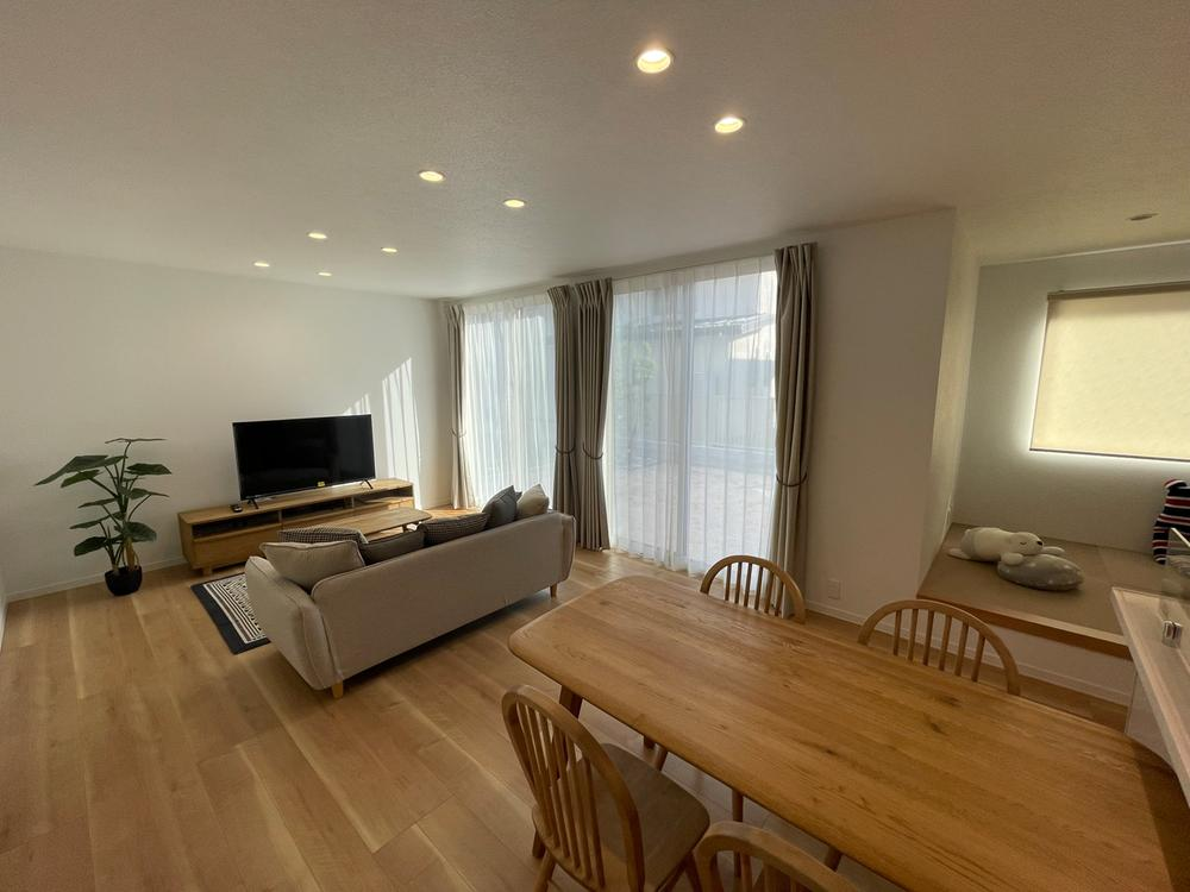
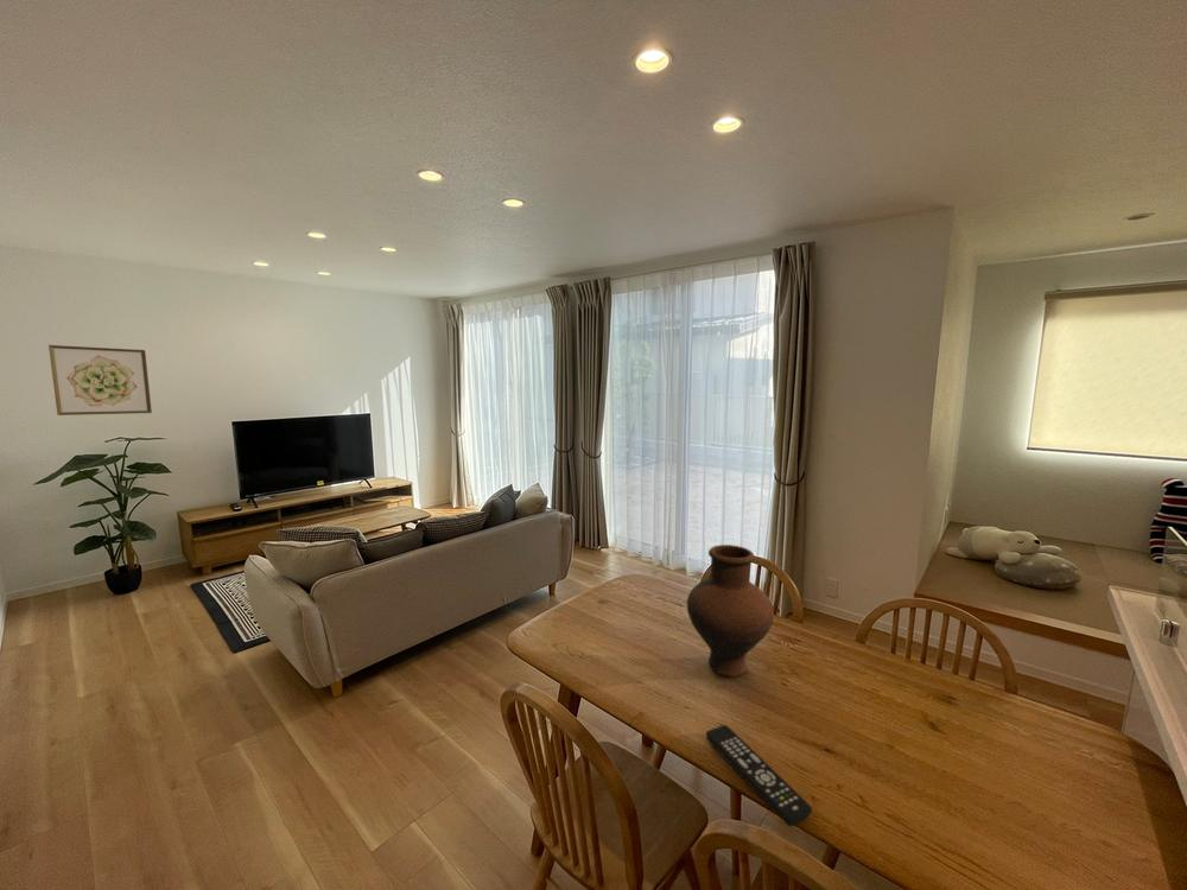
+ vase [686,543,775,678]
+ remote control [705,724,813,827]
+ wall art [47,344,153,417]
